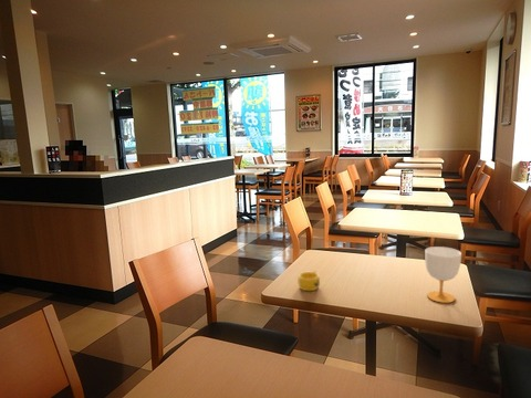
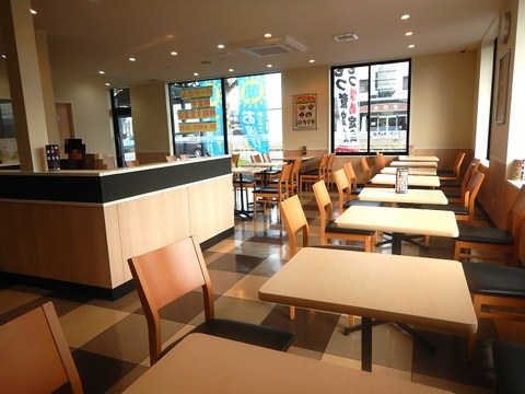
- cup [424,245,462,304]
- cup [296,270,321,292]
